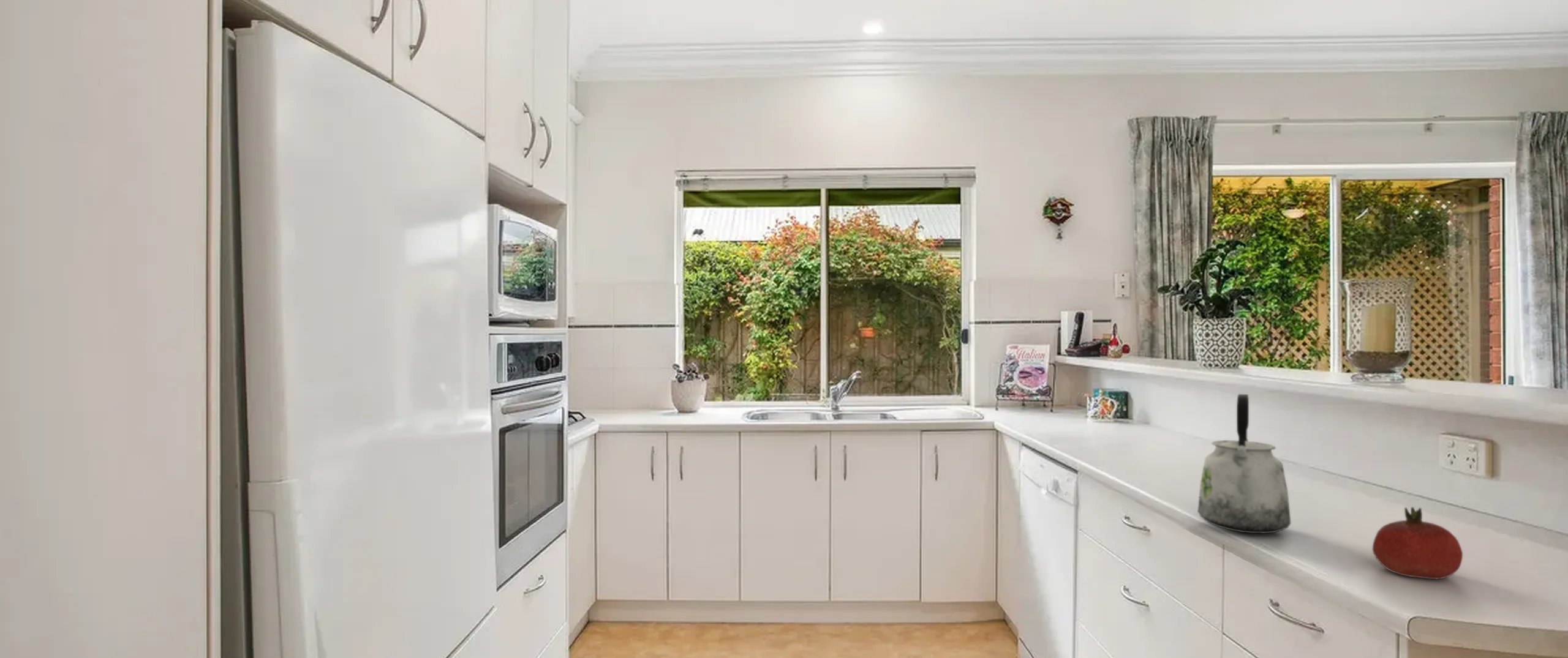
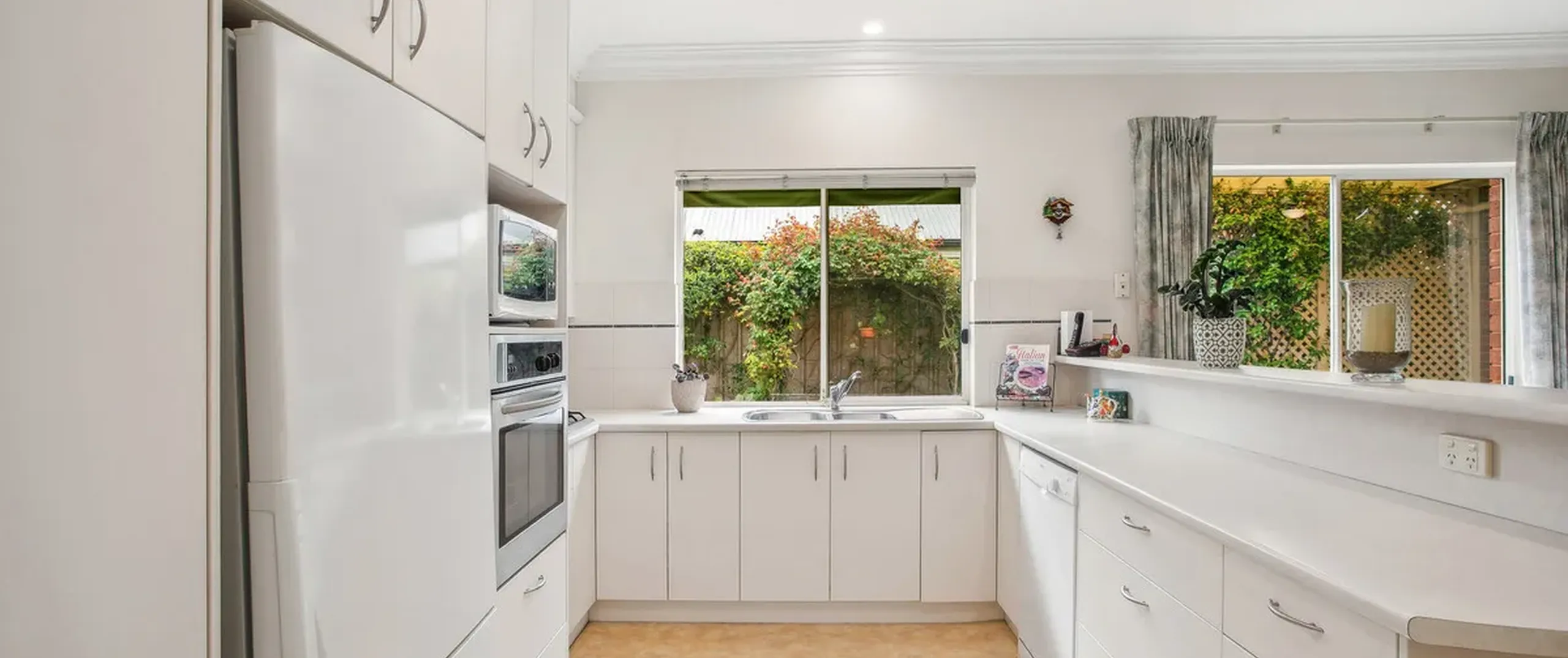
- kettle [1197,394,1292,534]
- fruit [1371,506,1463,580]
